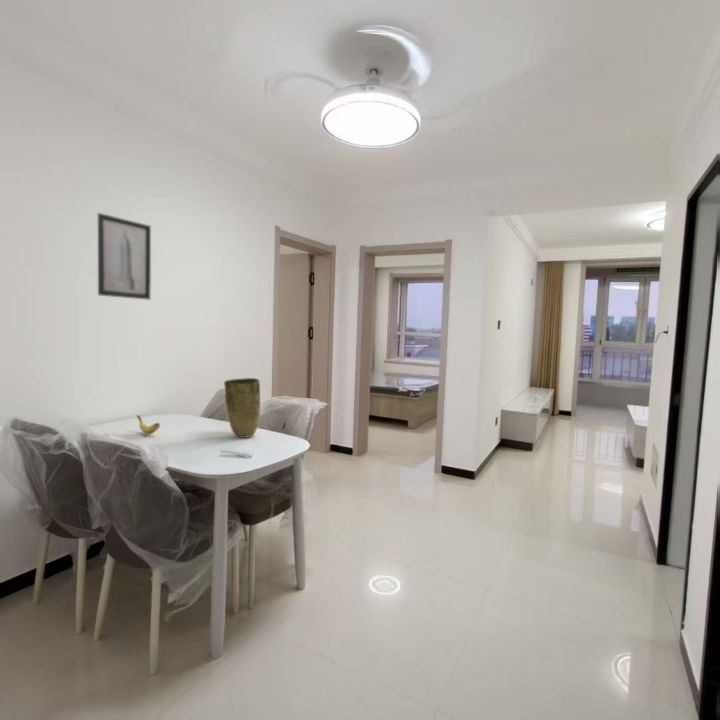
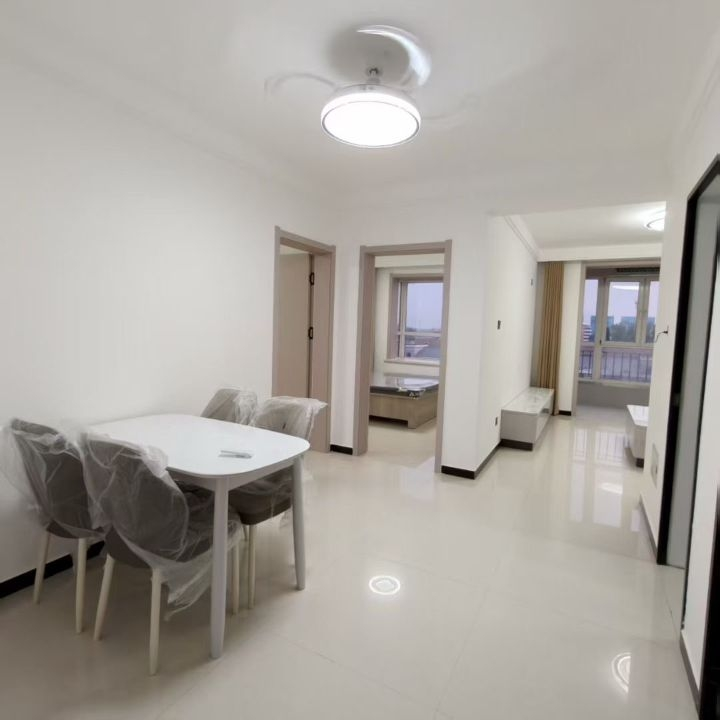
- wall art [97,212,152,301]
- banana [136,414,161,435]
- vase [223,377,261,439]
